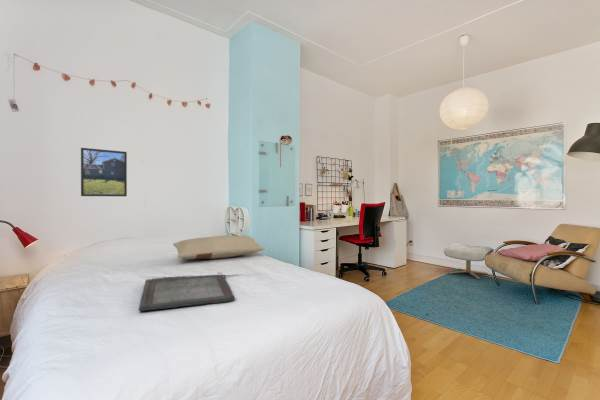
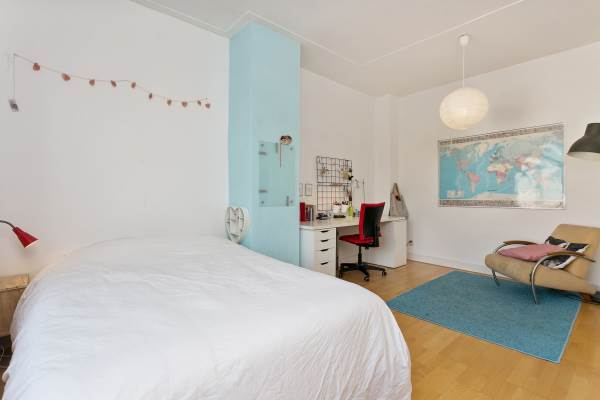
- ottoman [443,242,495,280]
- serving tray [138,272,236,312]
- pillow [172,235,266,260]
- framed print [80,147,128,197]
